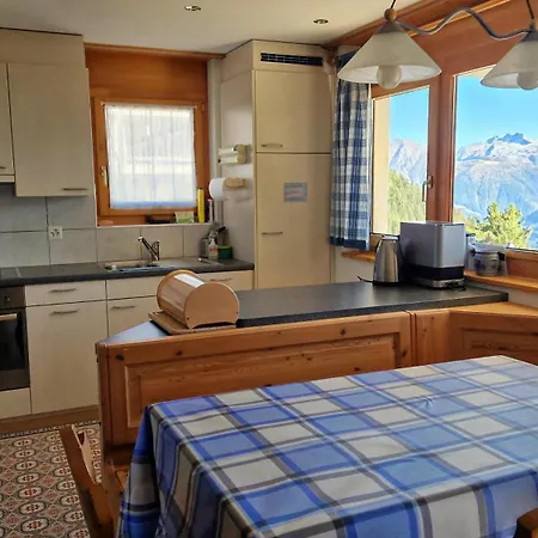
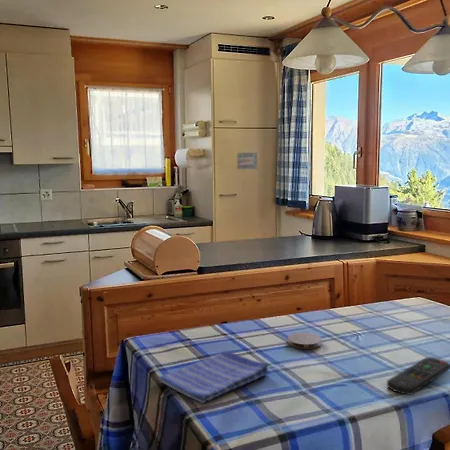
+ dish towel [157,350,270,404]
+ remote control [386,356,450,396]
+ coaster [287,332,322,350]
